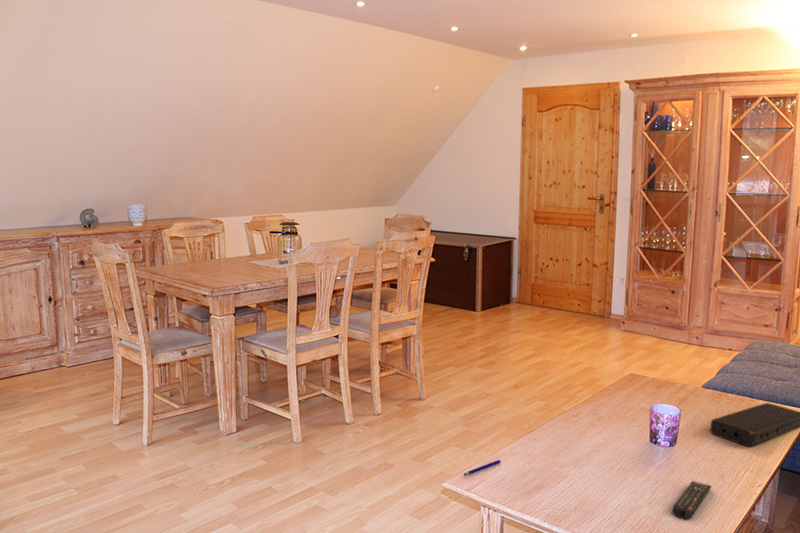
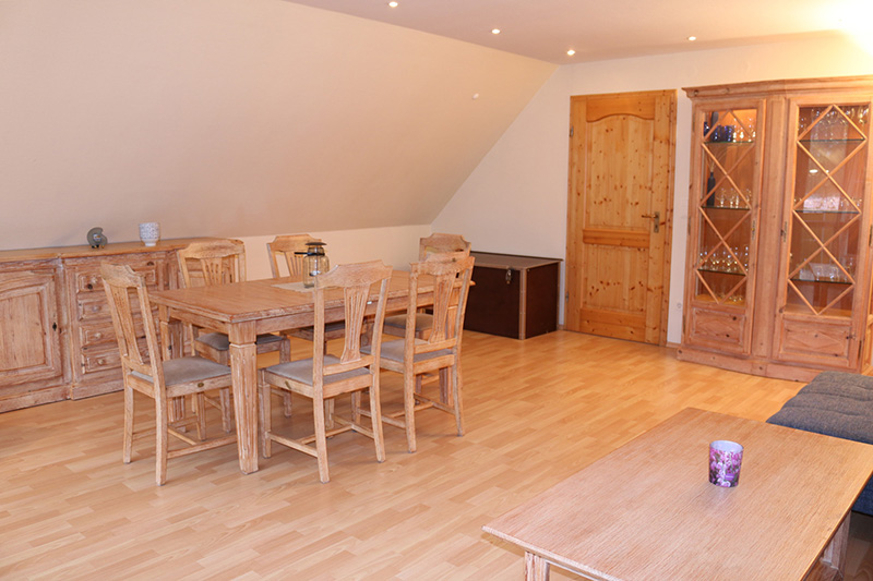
- power bank [709,402,800,447]
- remote control [672,480,712,521]
- pen [463,459,502,477]
